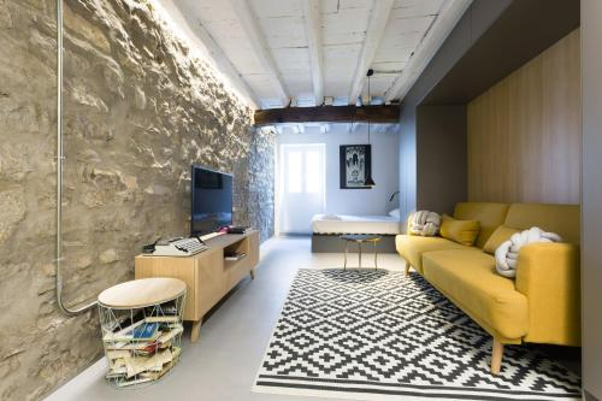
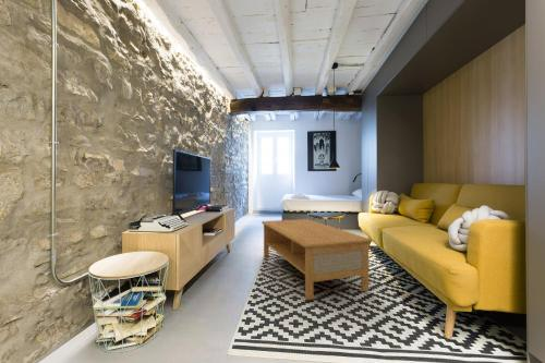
+ coffee table [261,218,374,301]
